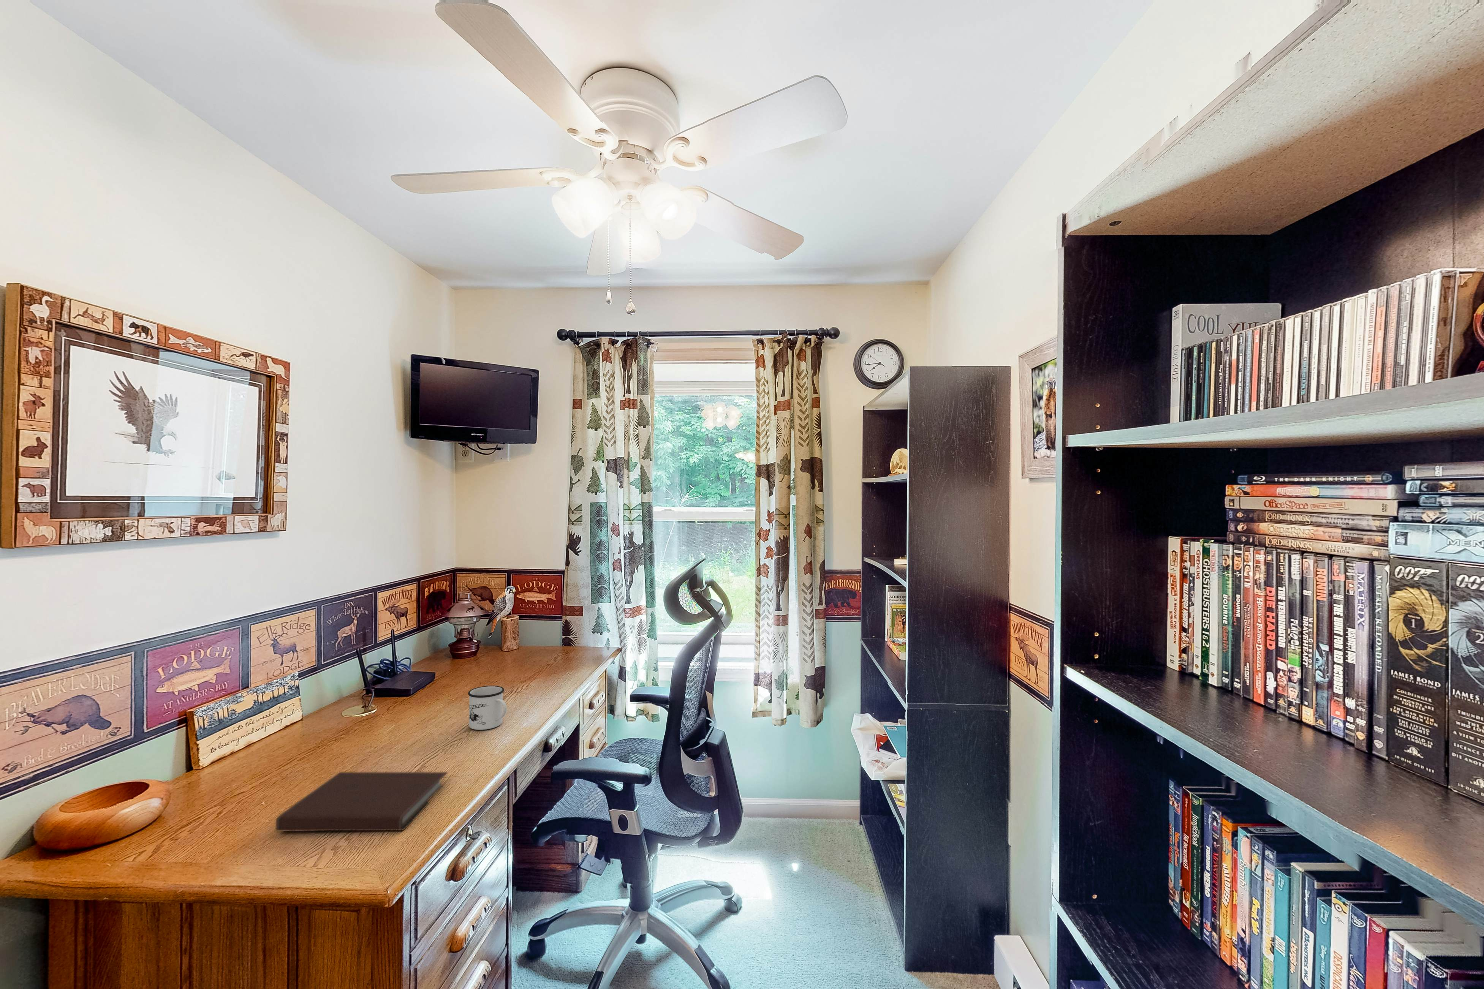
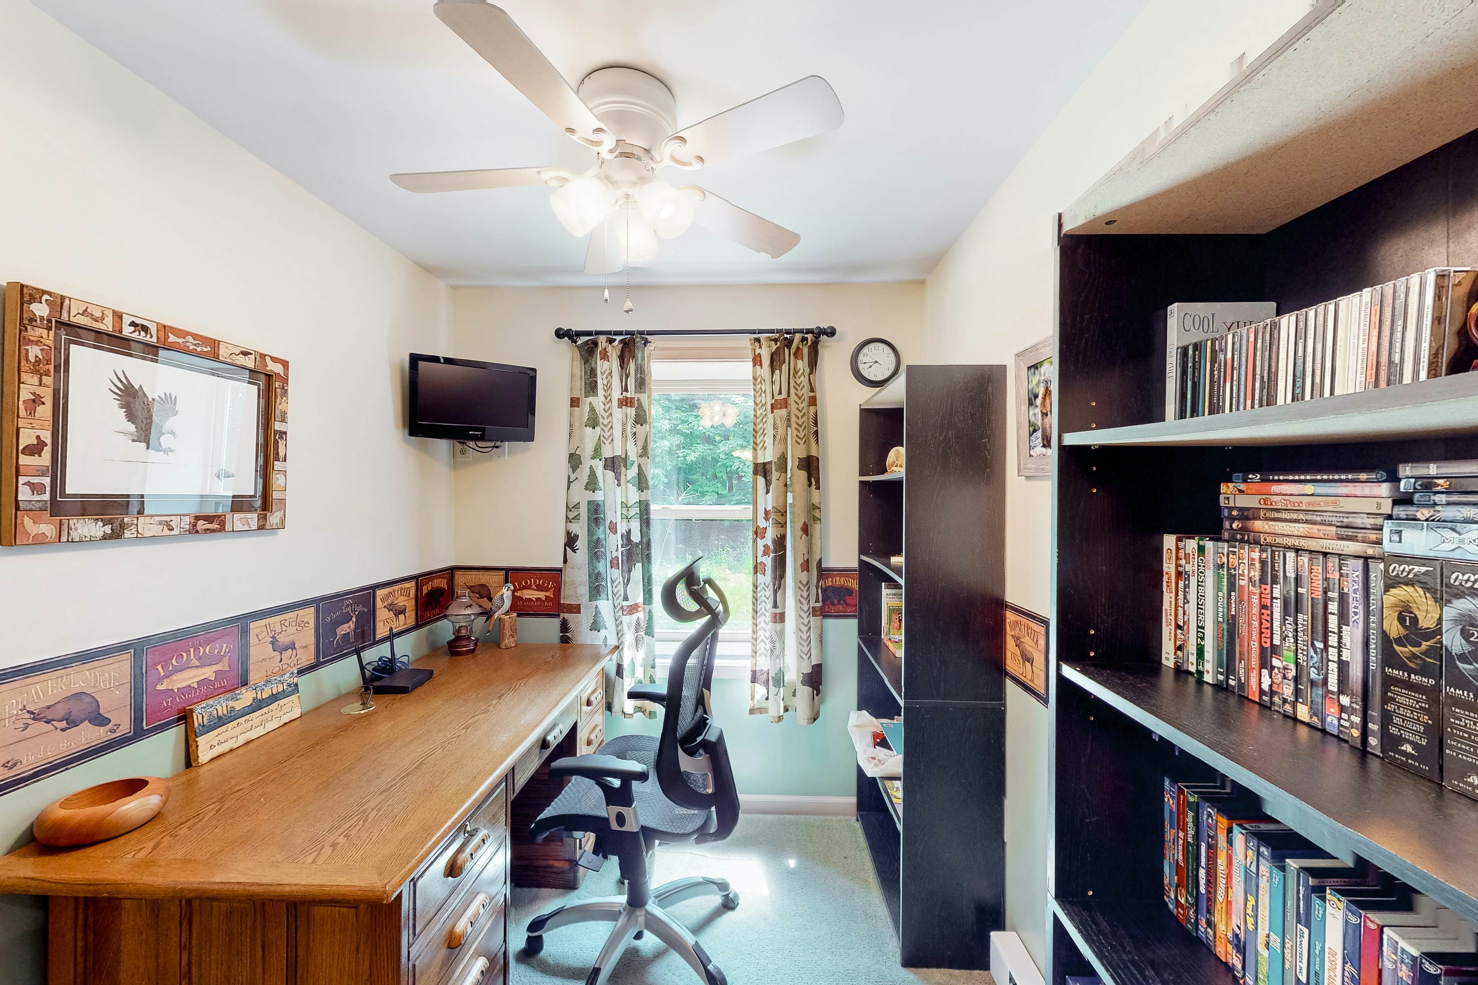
- mug [468,685,507,731]
- notebook [275,772,448,831]
